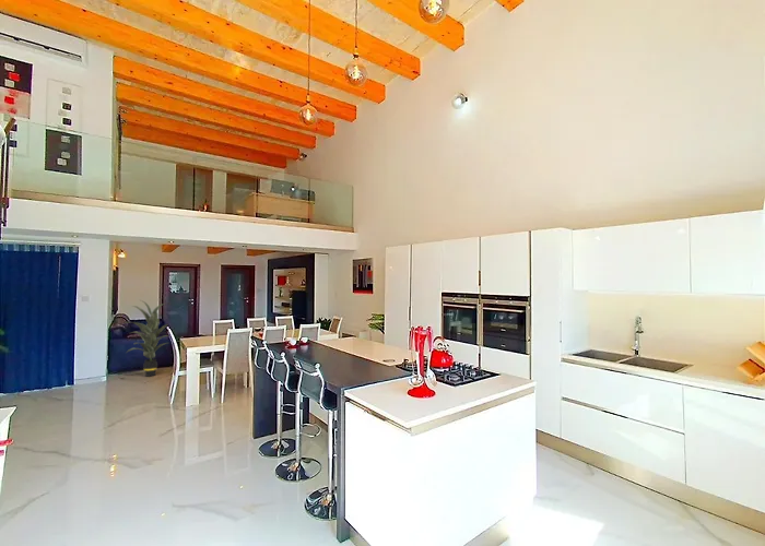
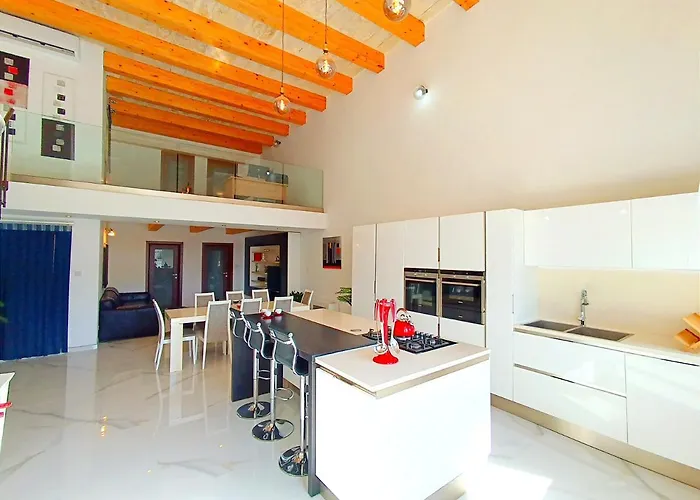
- indoor plant [125,299,172,378]
